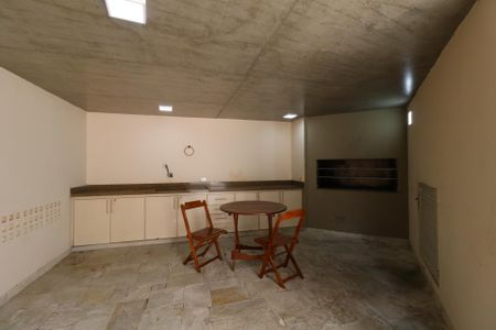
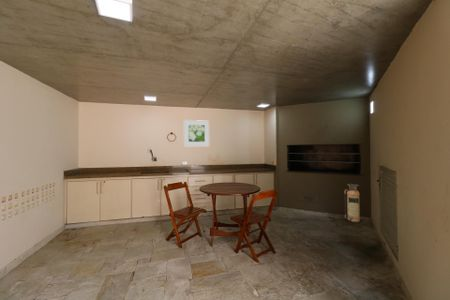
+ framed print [183,119,210,147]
+ fire extinguisher [343,183,361,224]
